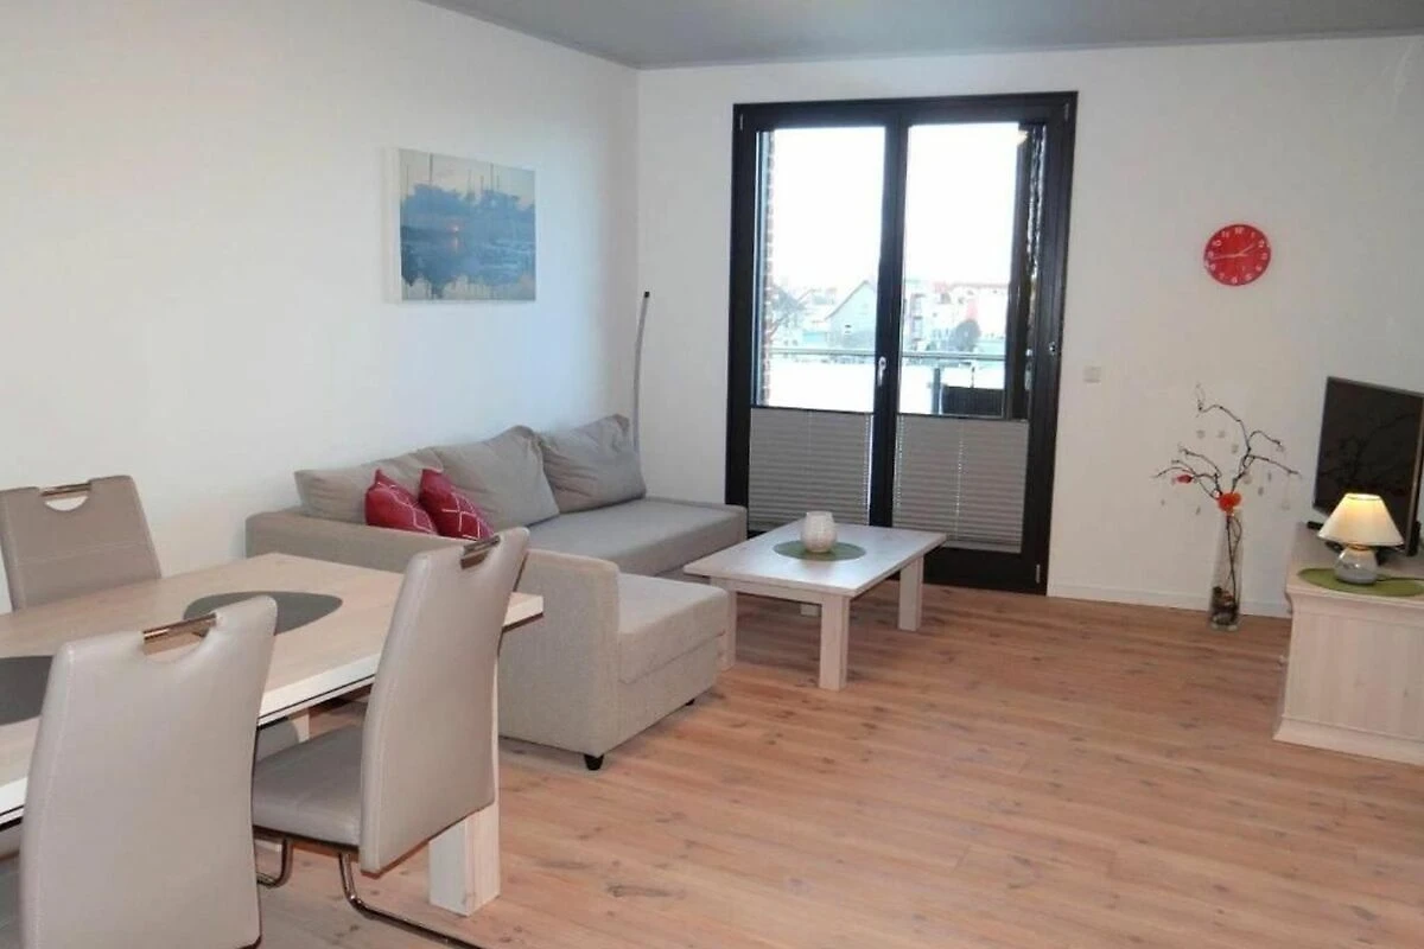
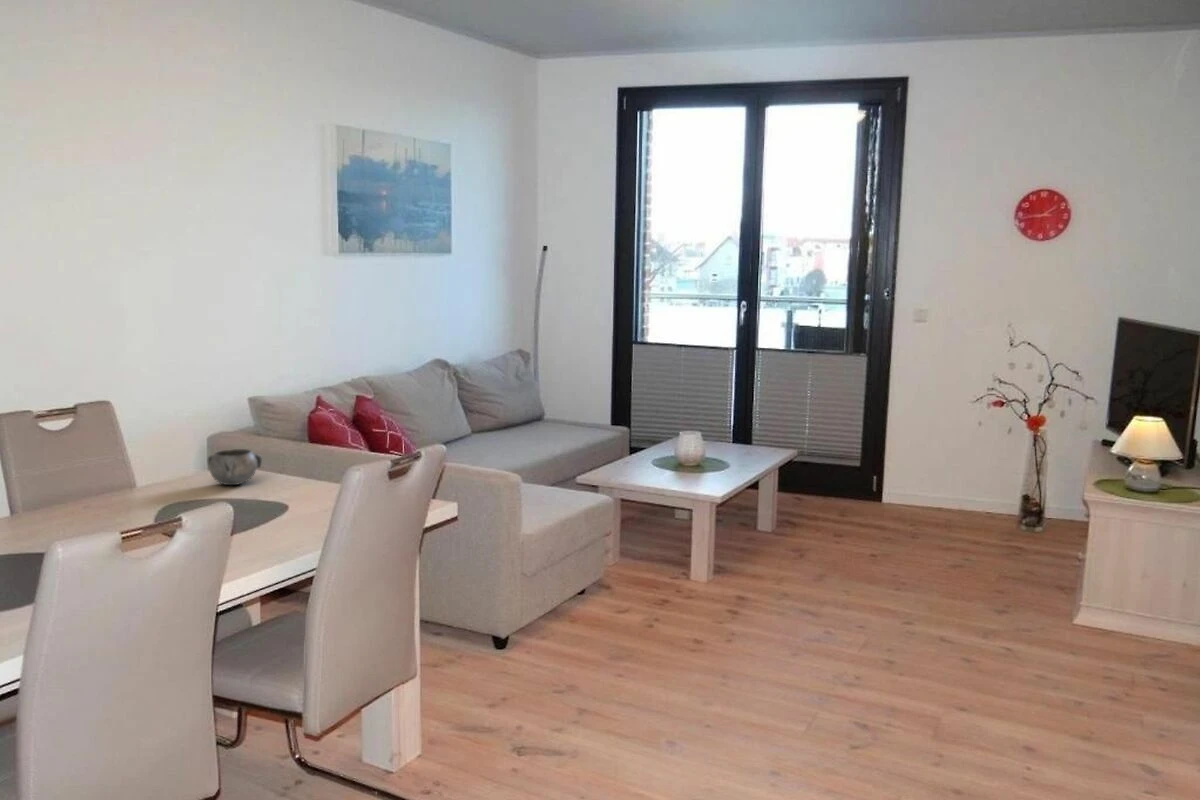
+ decorative bowl [207,448,263,486]
